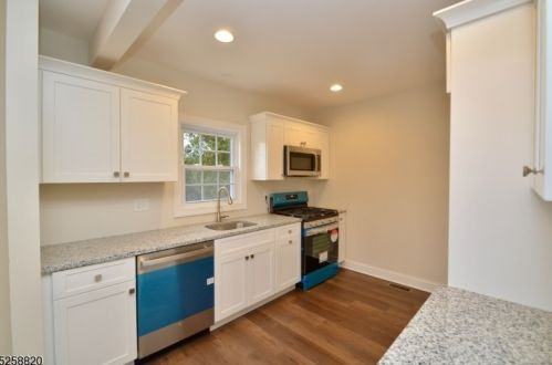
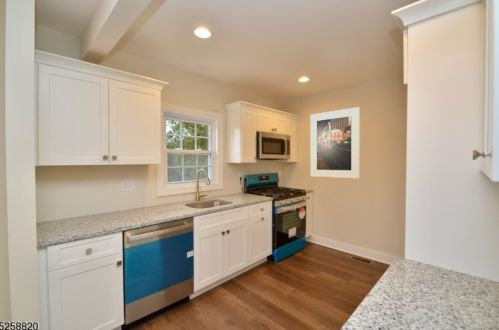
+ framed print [309,106,361,179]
